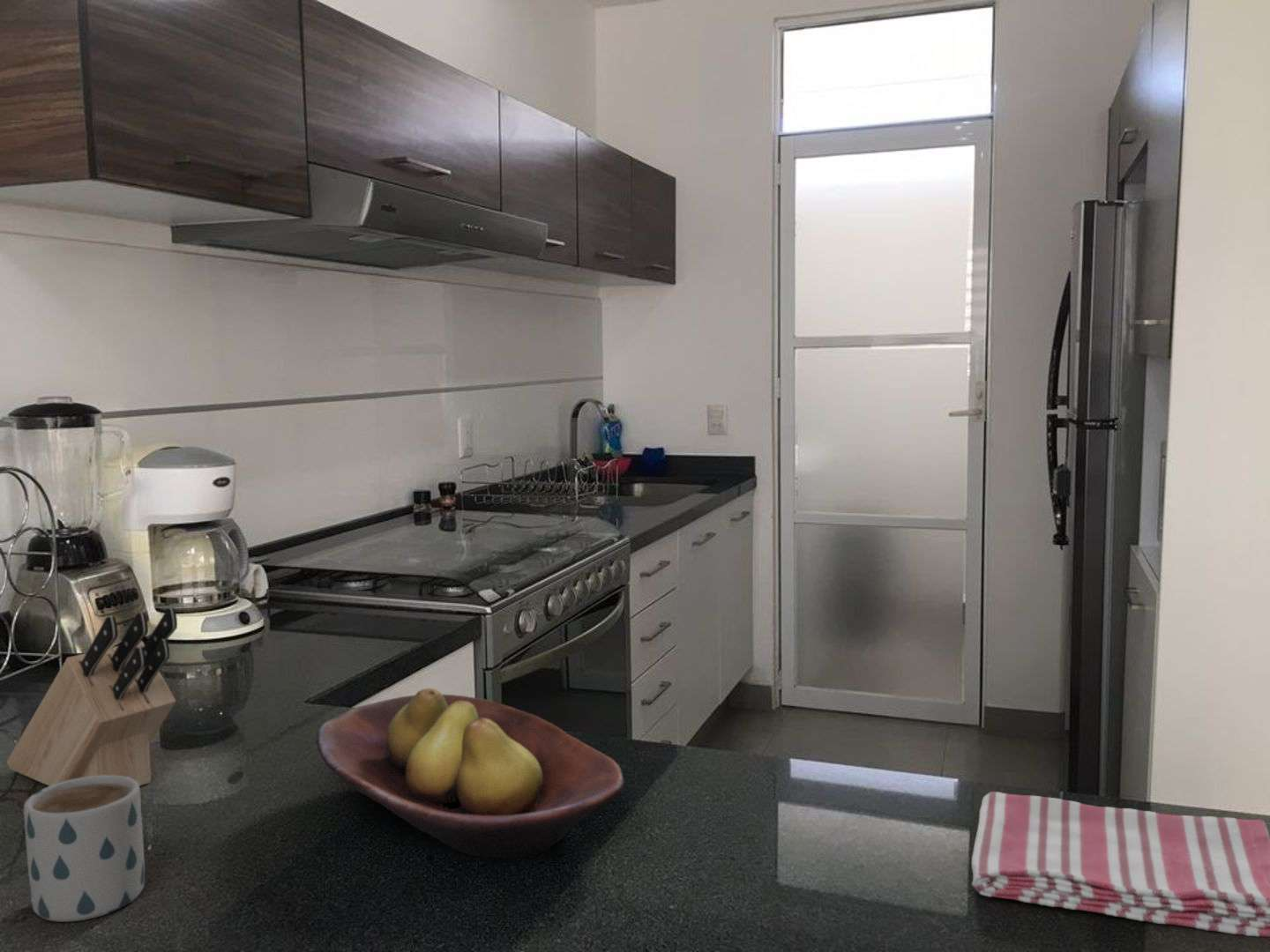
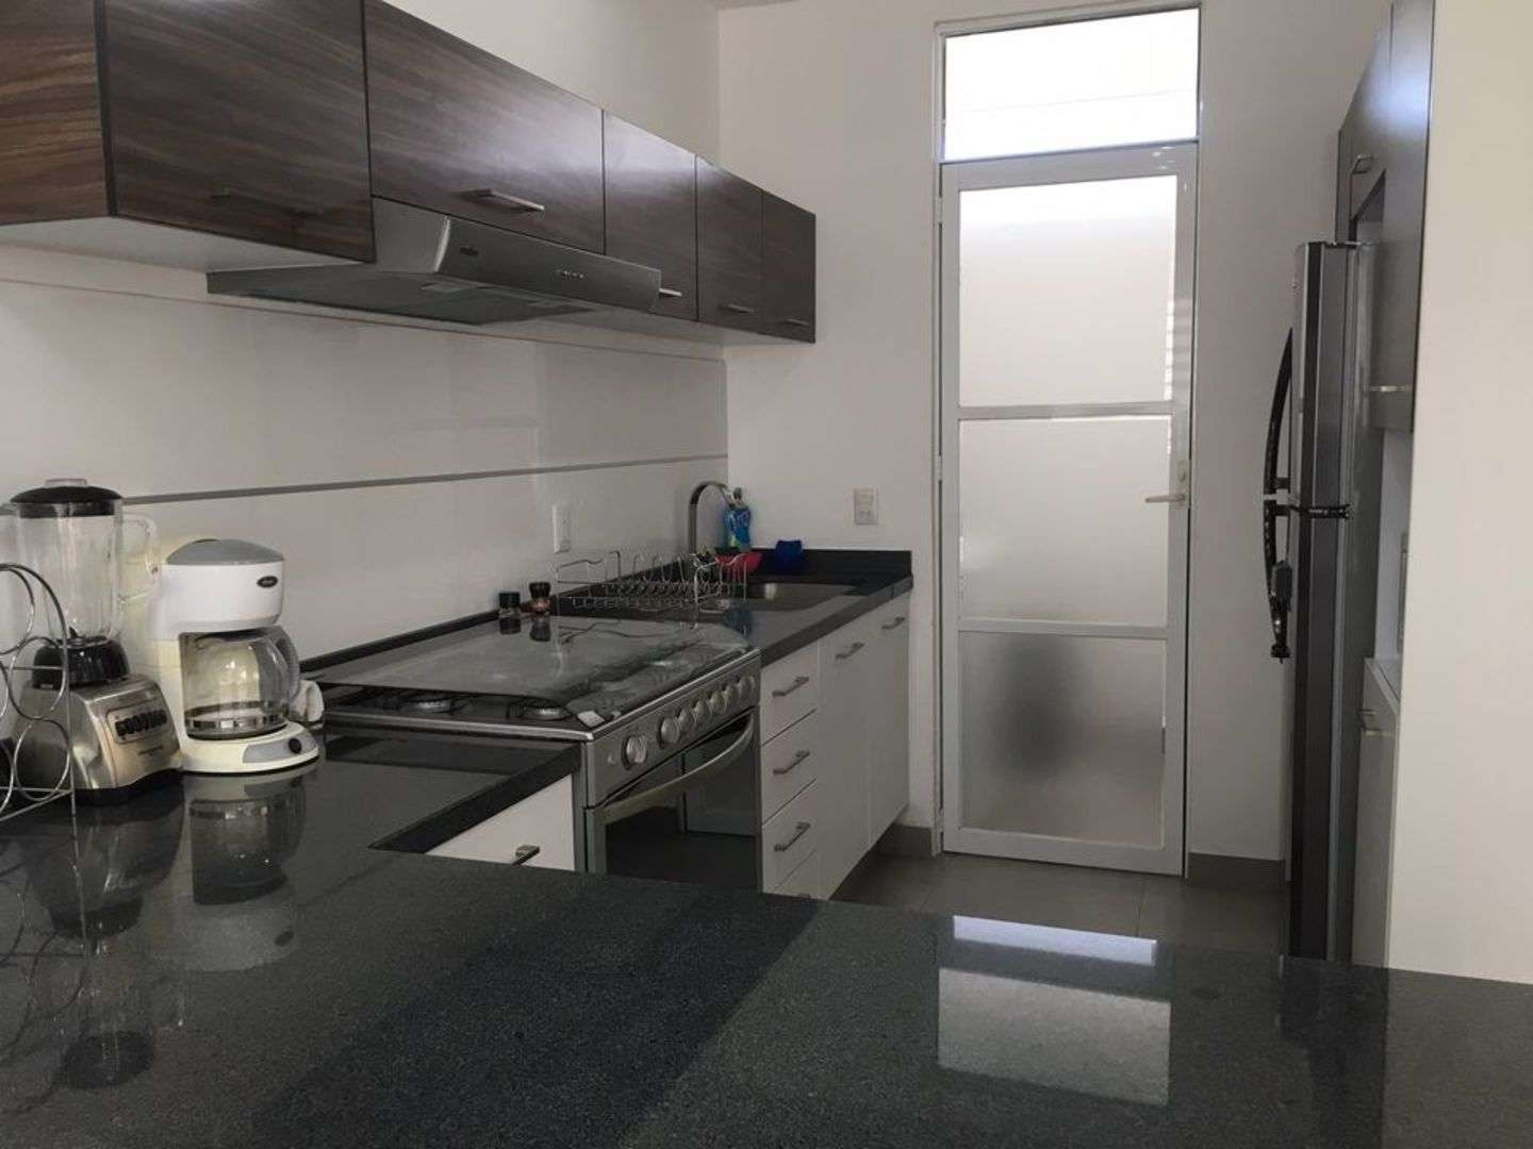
- dish towel [971,791,1270,938]
- mug [23,775,146,923]
- fruit bowl [316,688,625,859]
- knife block [5,607,178,787]
